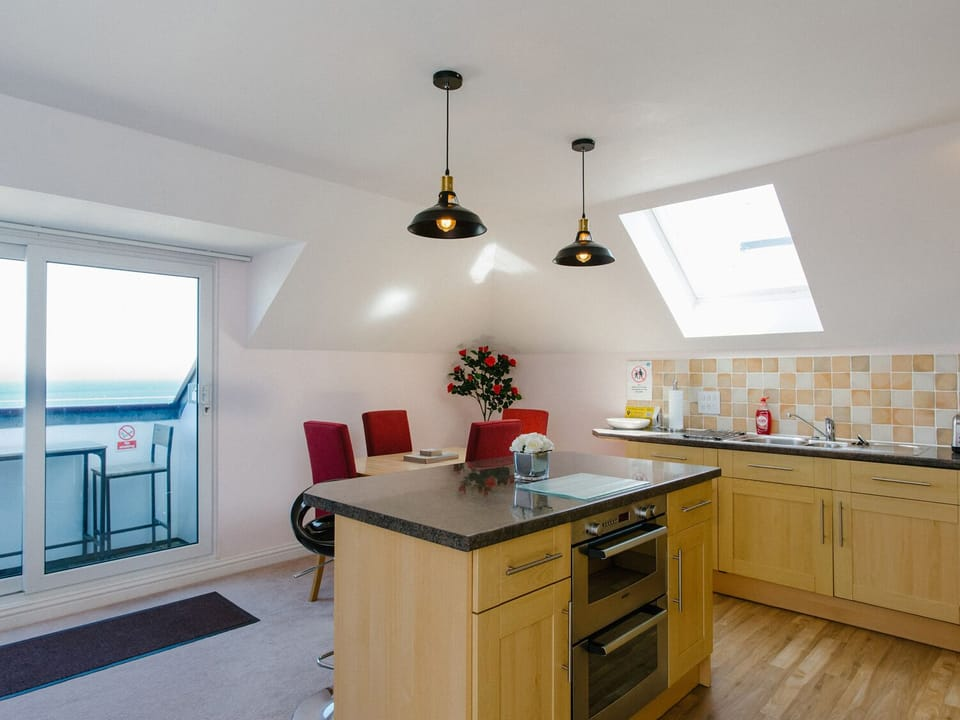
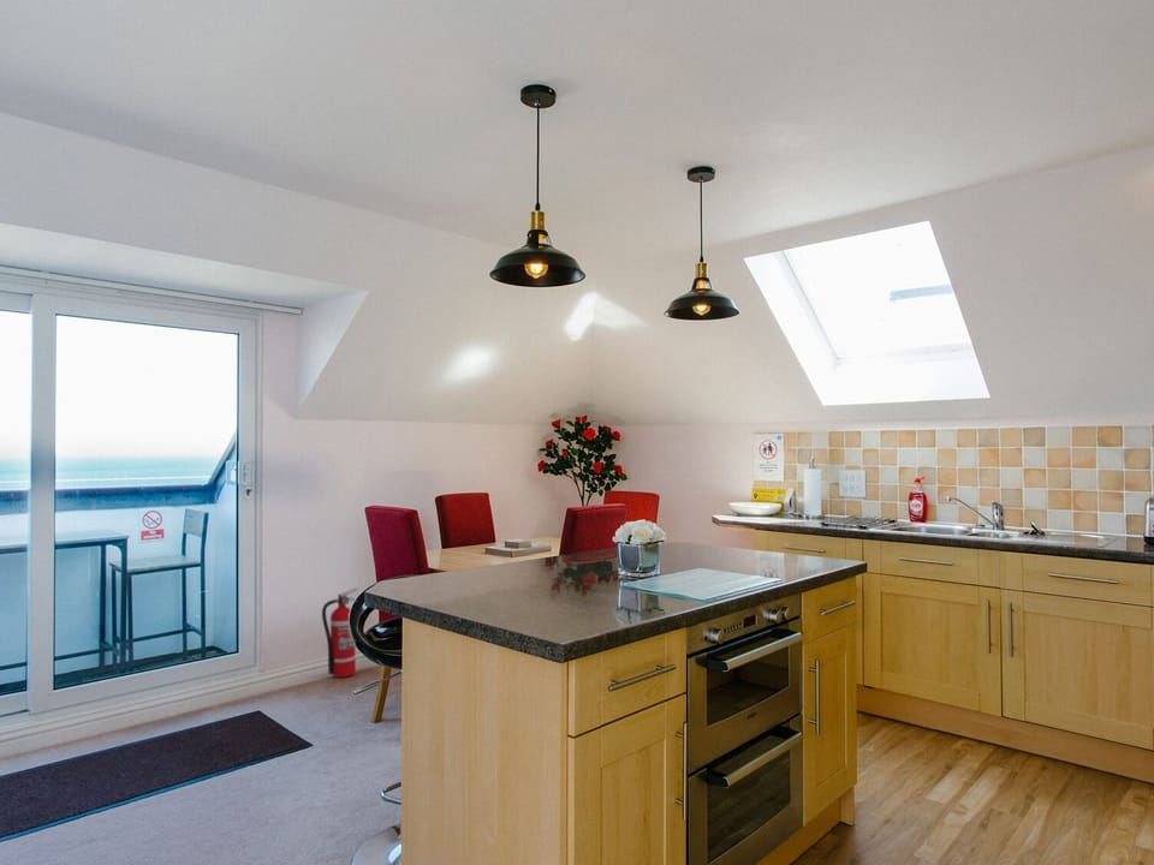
+ fire extinguisher [321,586,359,679]
